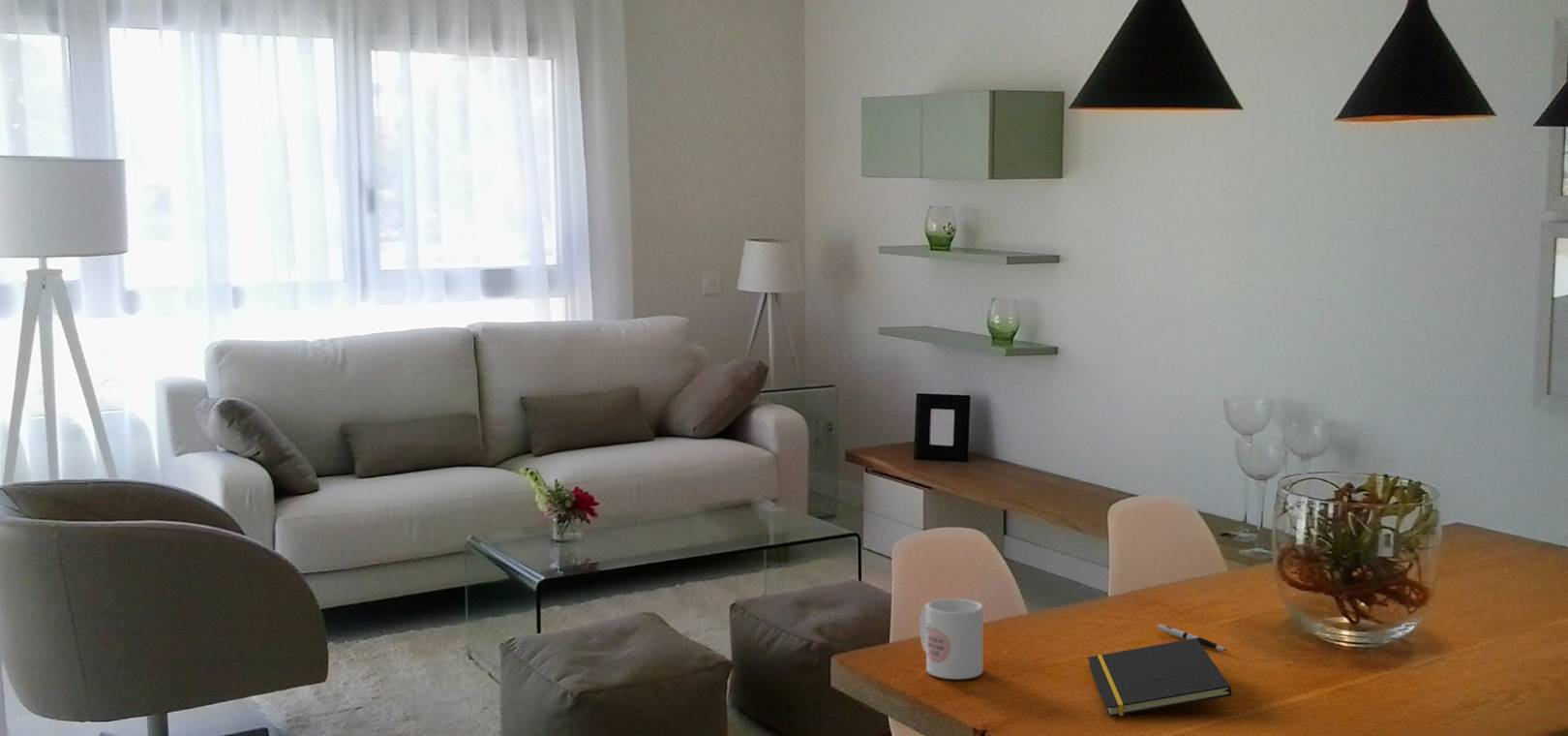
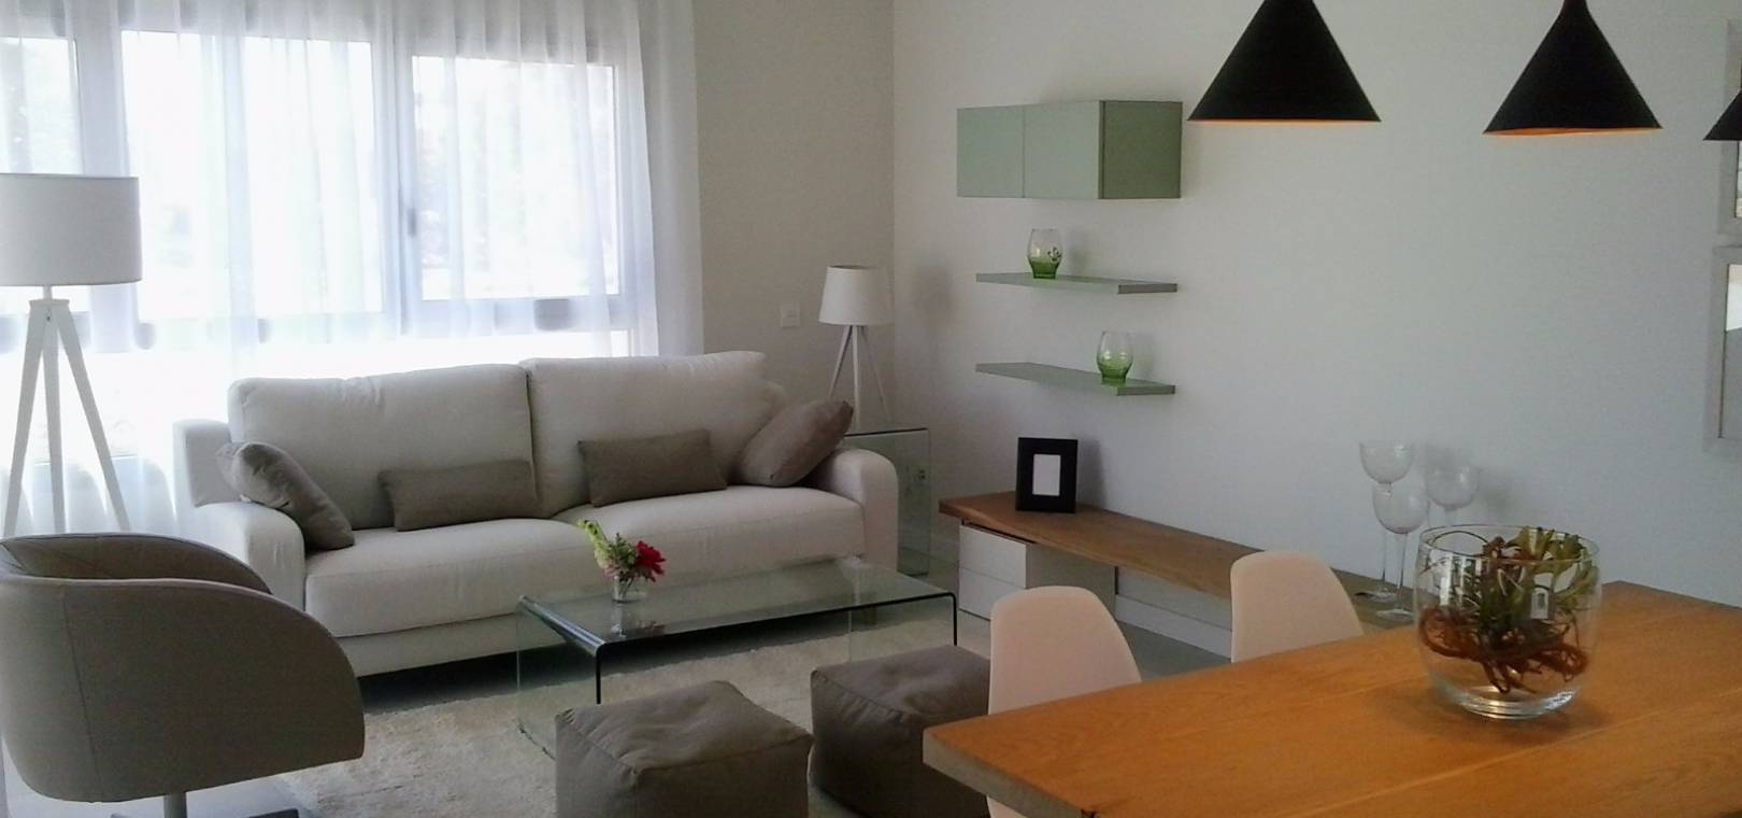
- notepad [1087,638,1233,718]
- pen [1157,624,1227,652]
- mug [920,598,984,680]
